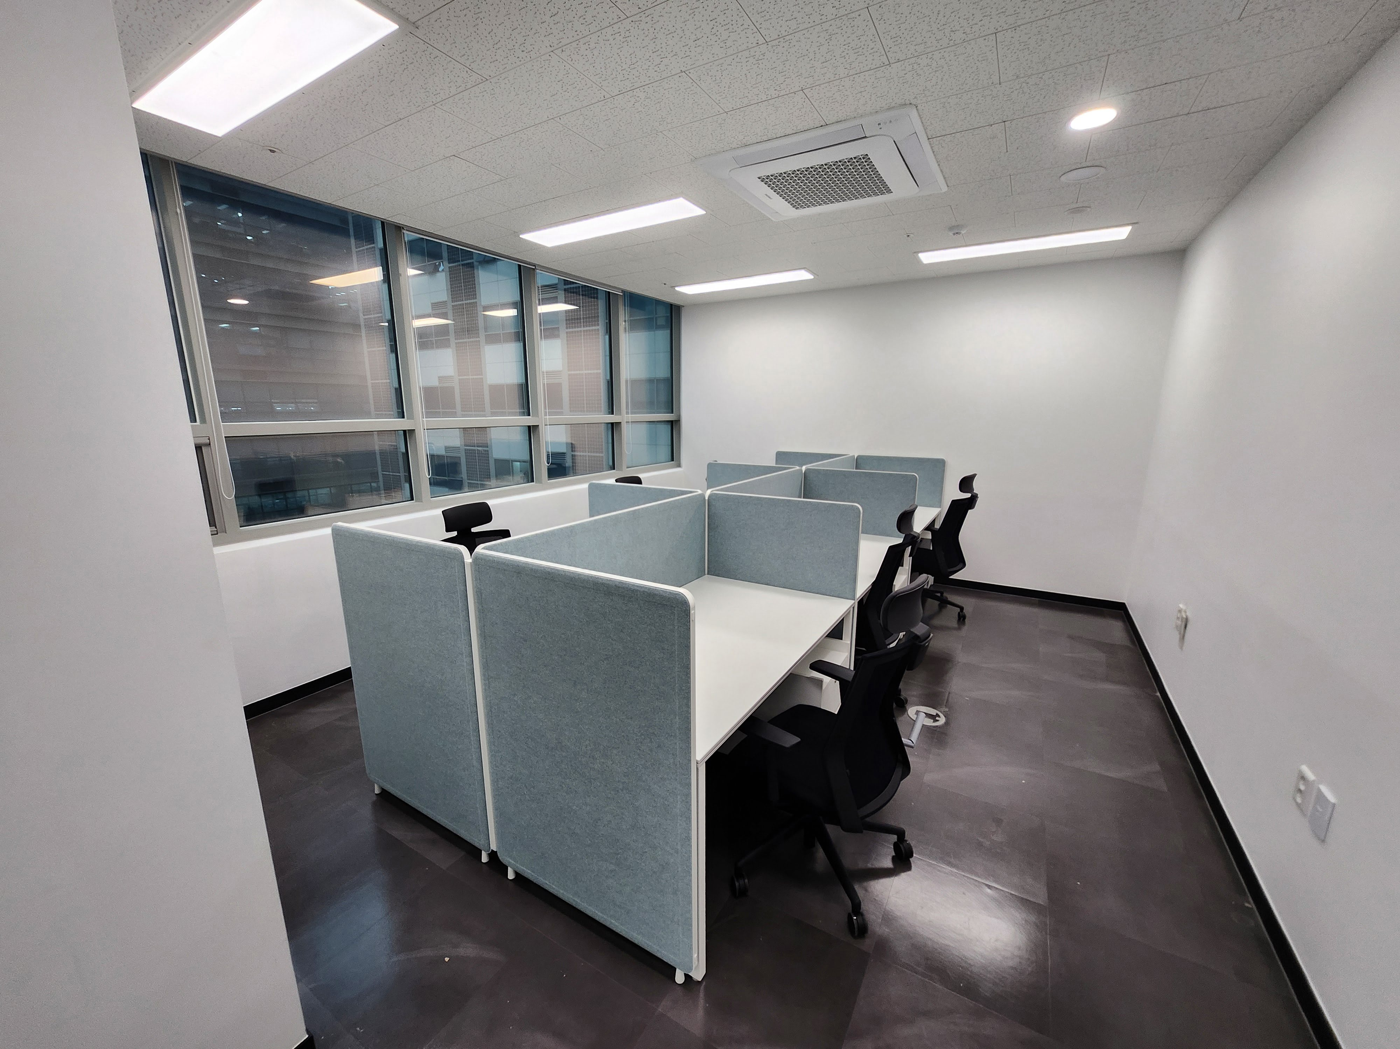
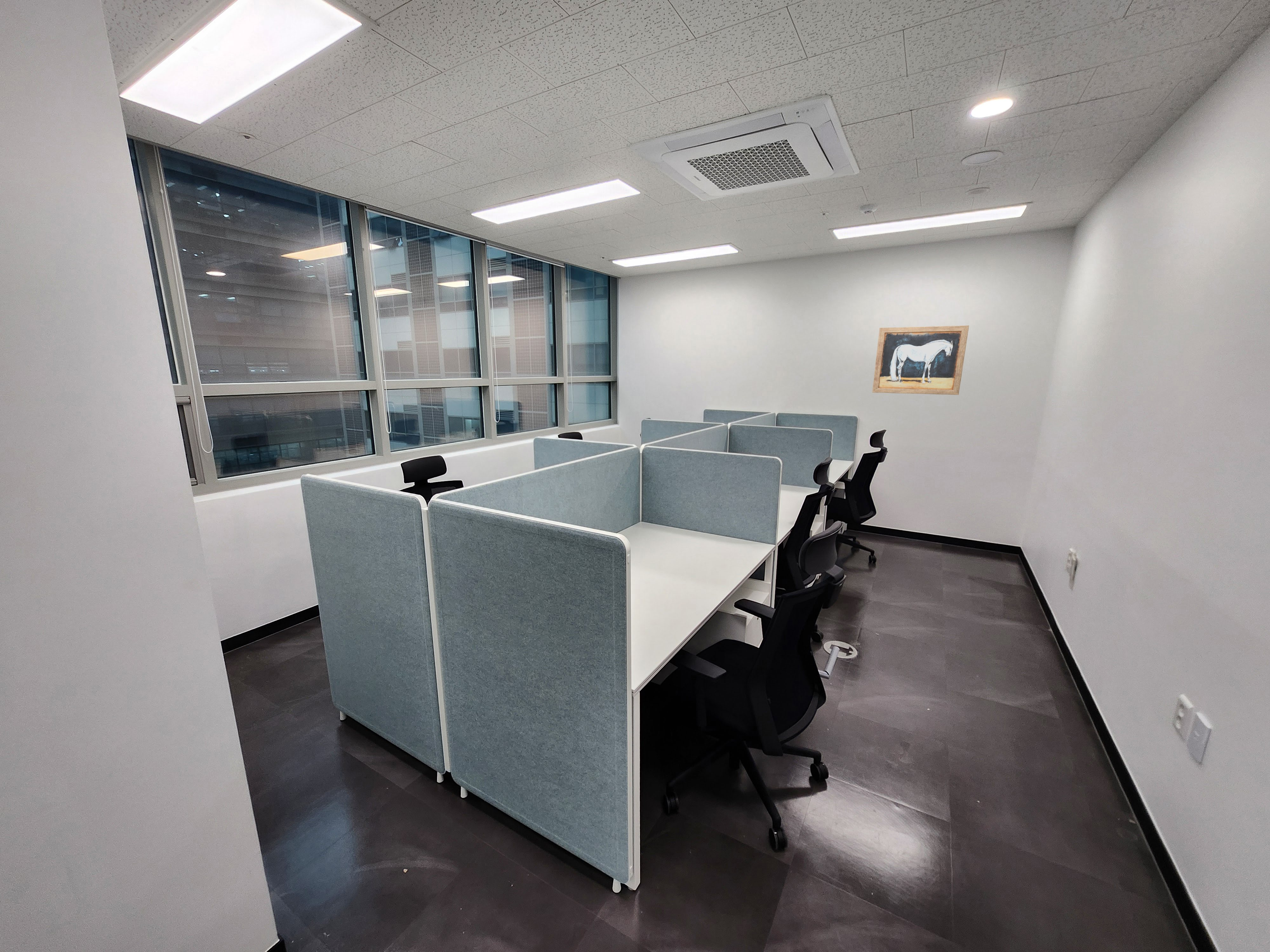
+ wall art [872,325,969,395]
